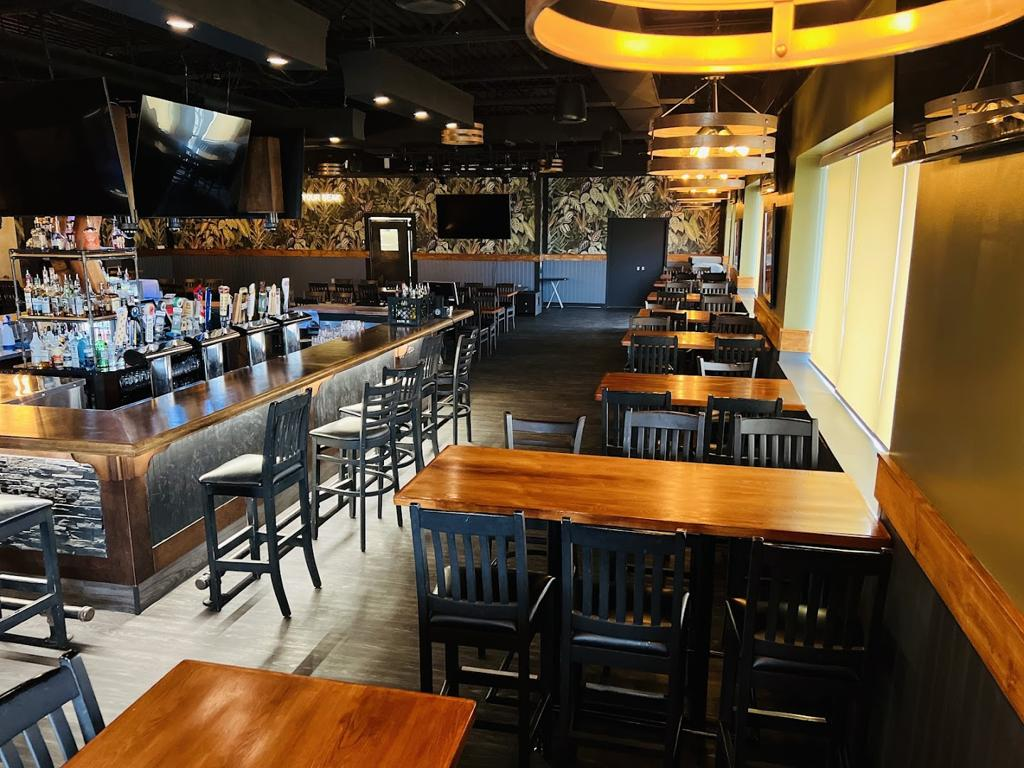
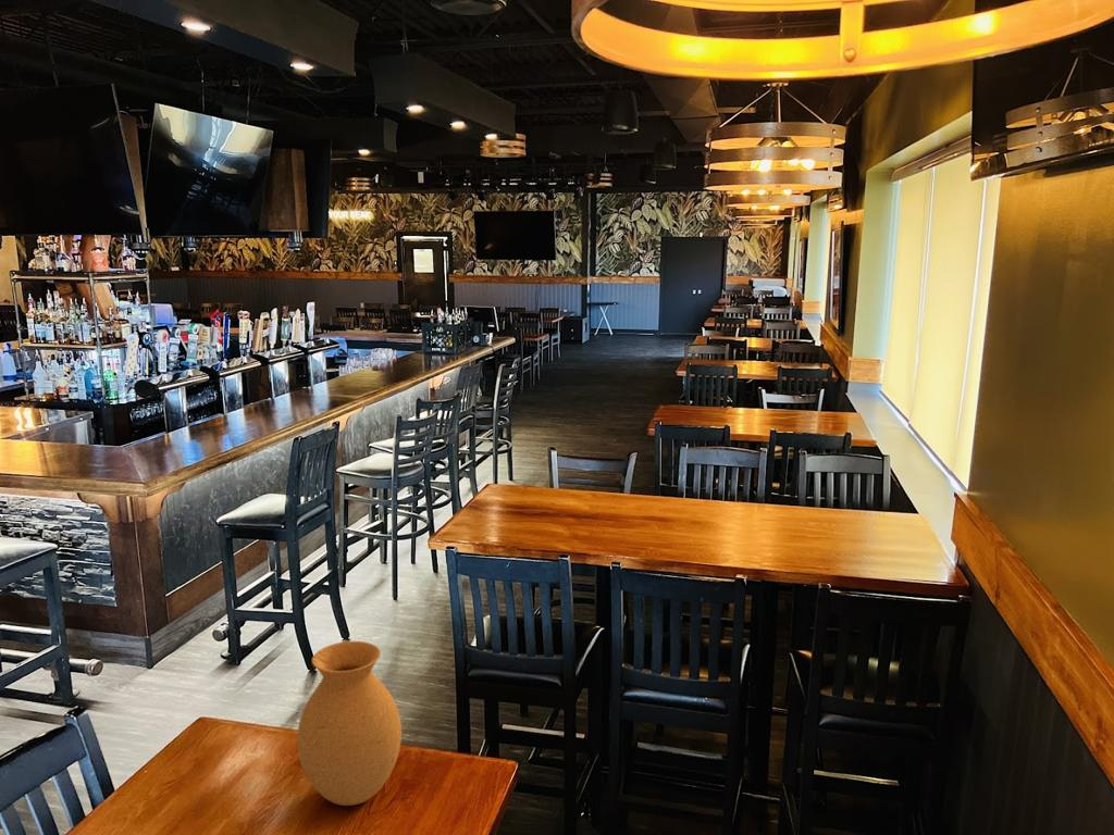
+ vase [296,640,403,807]
